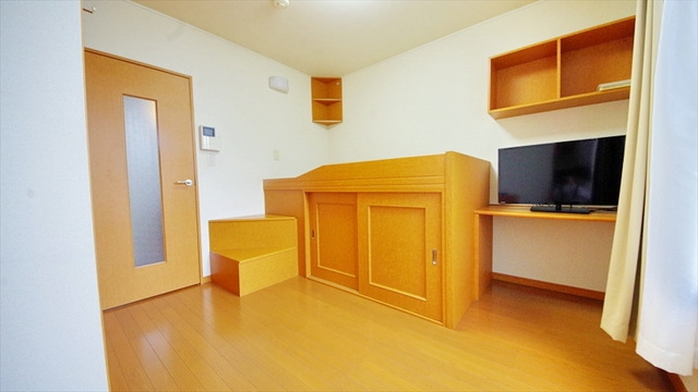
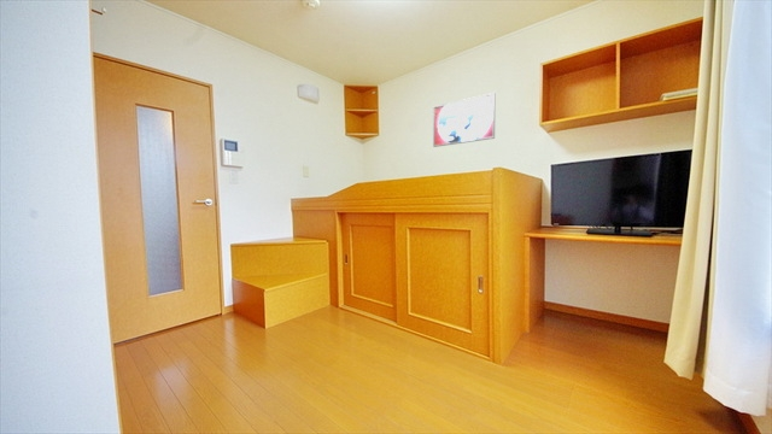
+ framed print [432,92,496,148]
